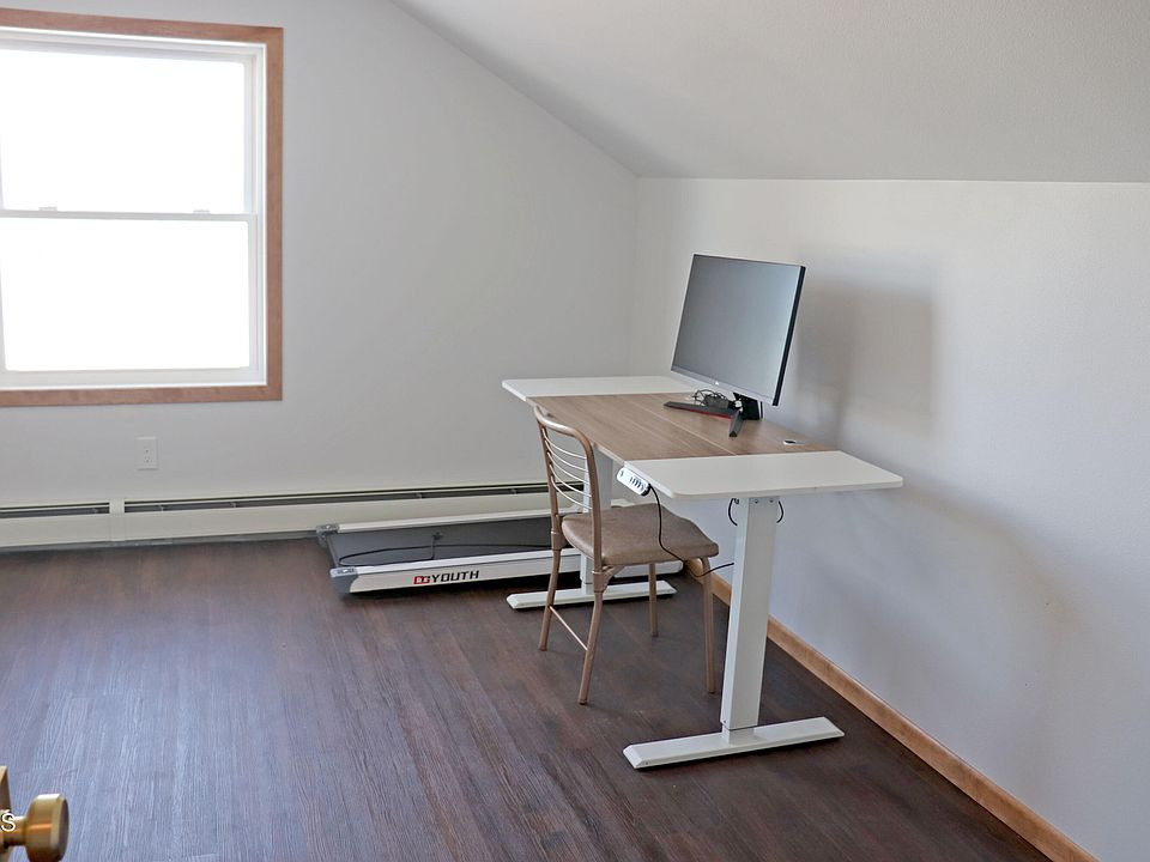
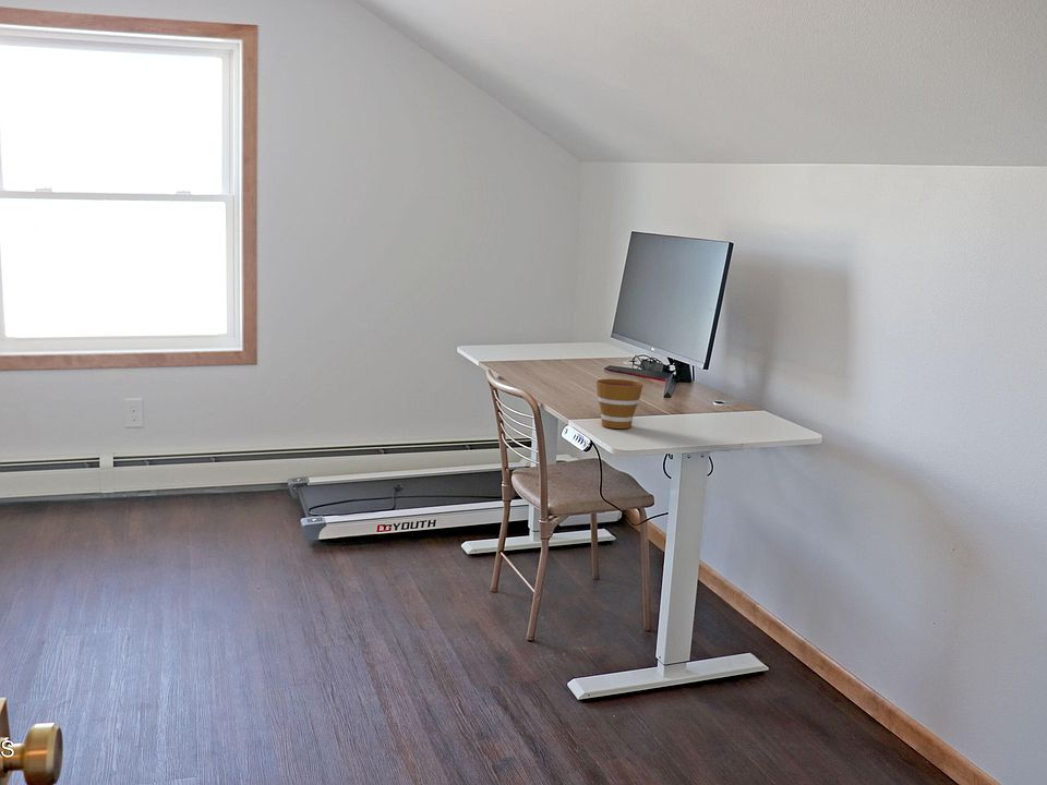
+ cup [595,378,643,430]
